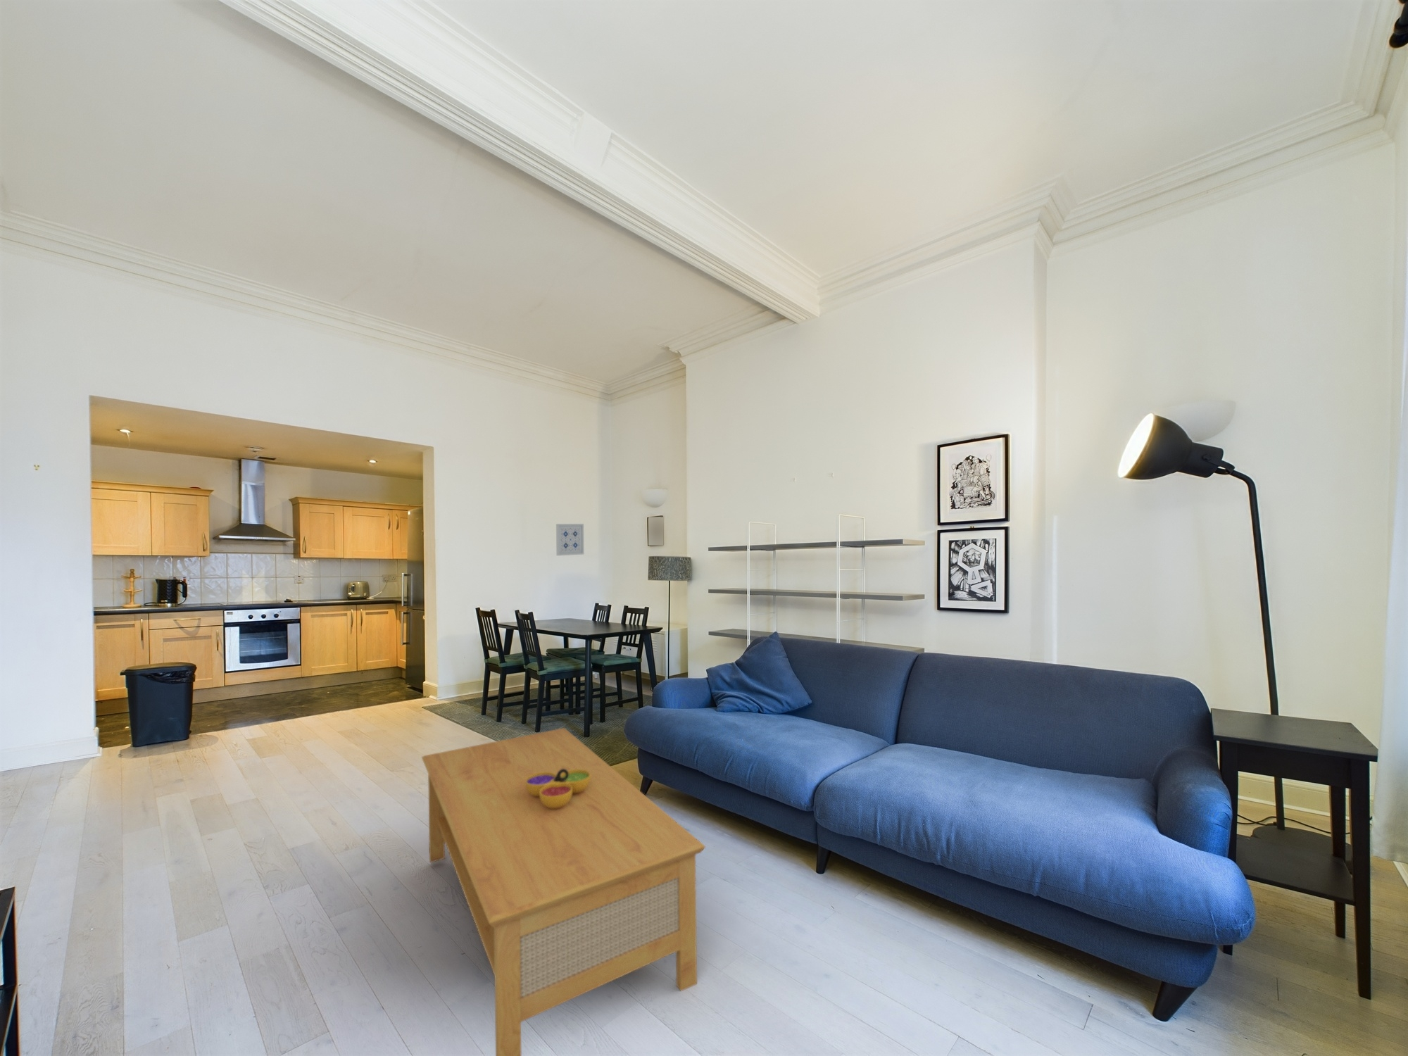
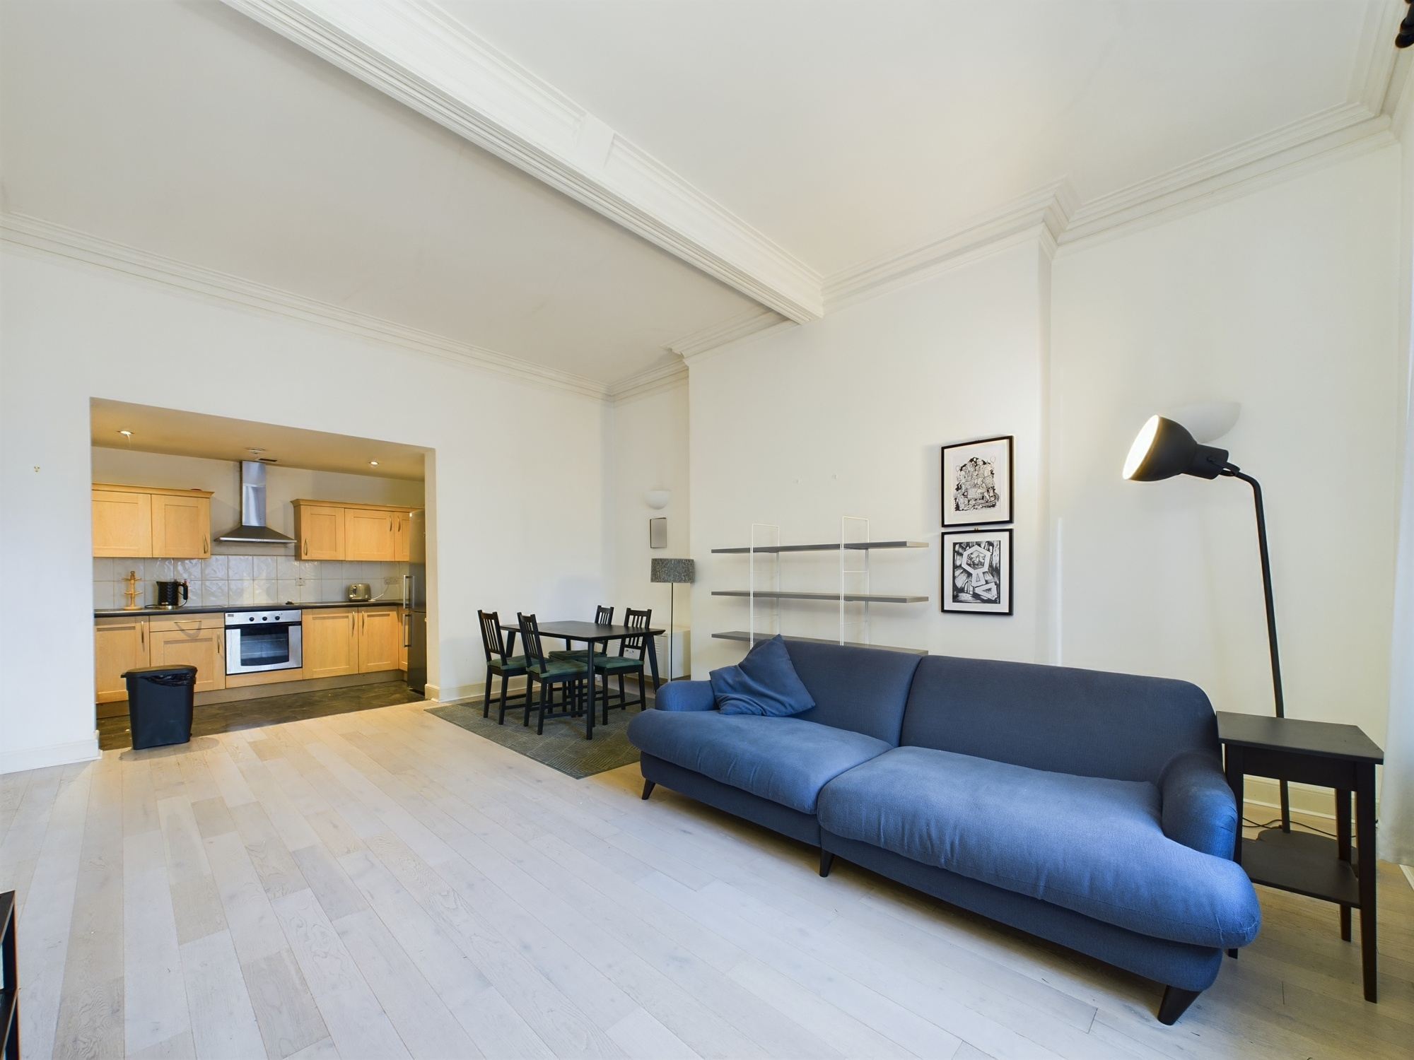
- decorative bowl [526,769,591,809]
- wall art [555,524,584,556]
- coffee table [421,728,706,1056]
